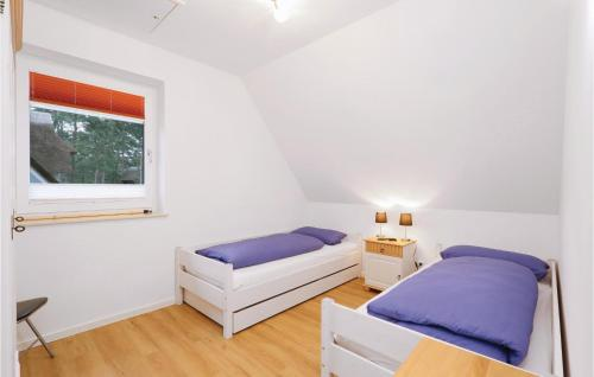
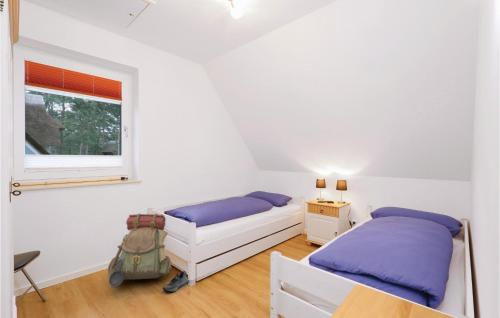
+ shoe [162,270,190,293]
+ backpack [107,213,172,288]
